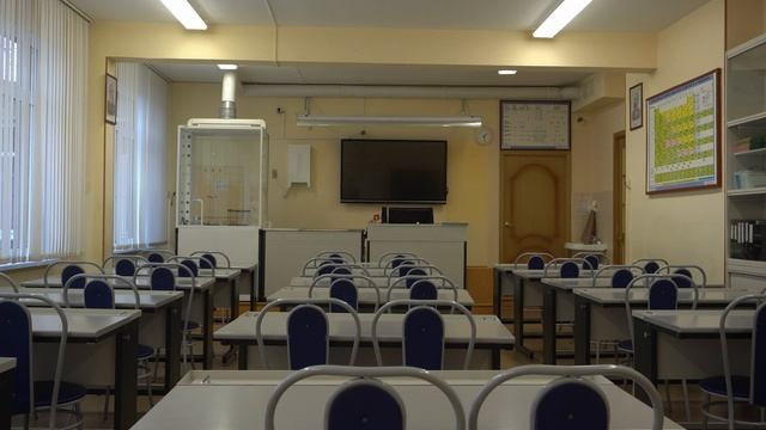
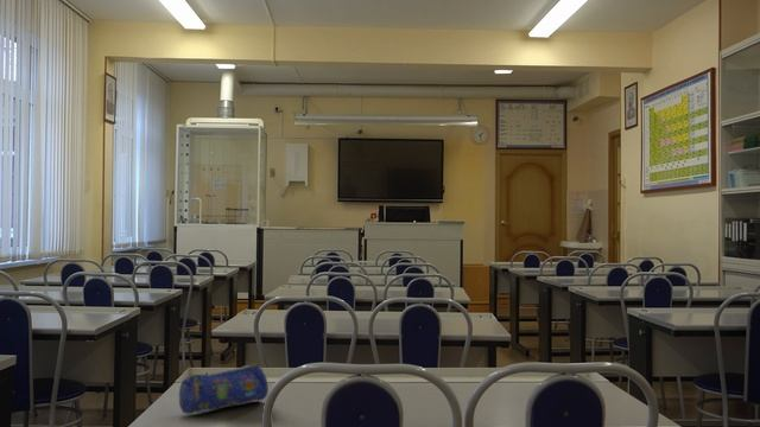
+ pencil case [178,363,270,415]
